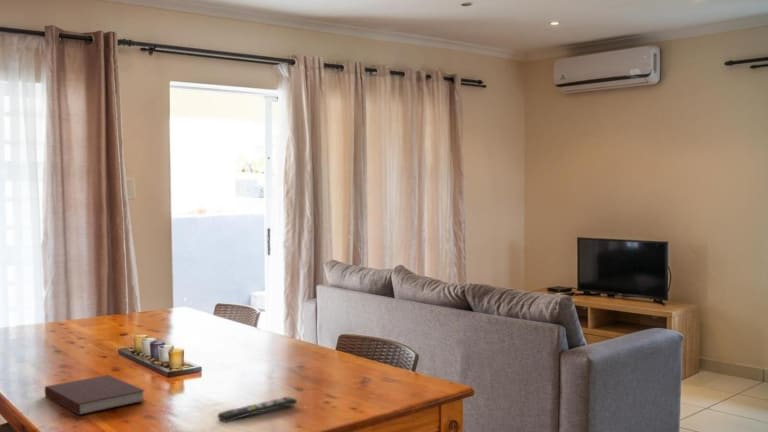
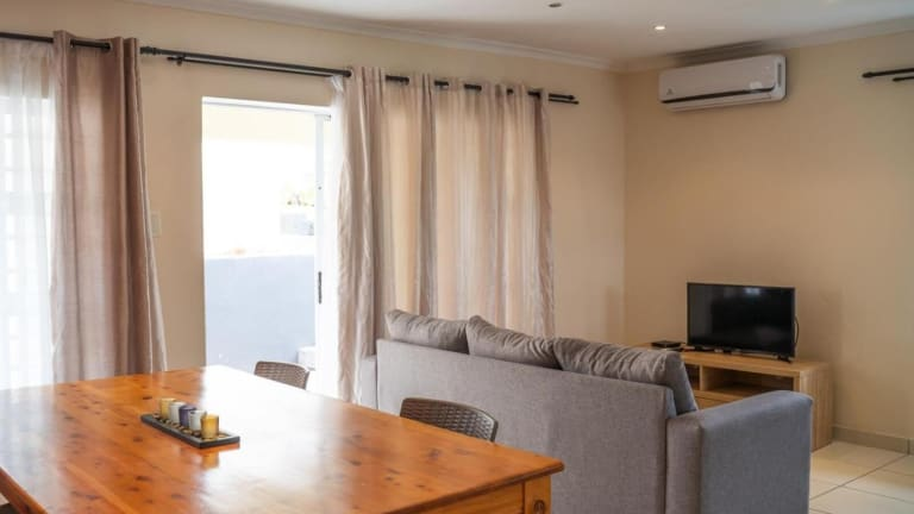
- notebook [44,374,146,416]
- remote control [216,396,298,423]
